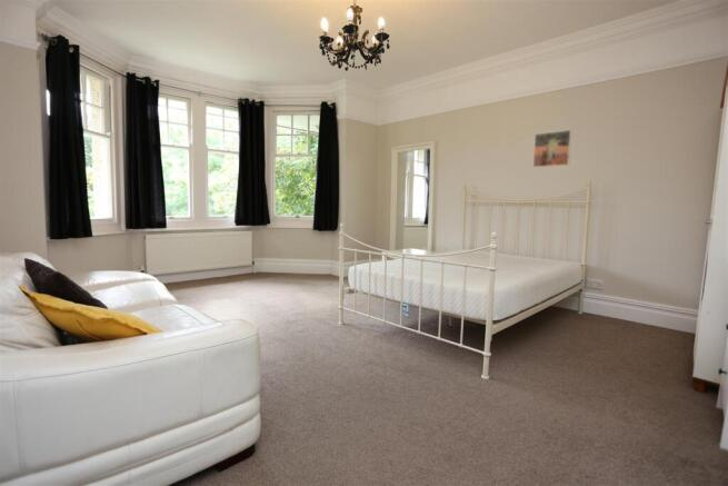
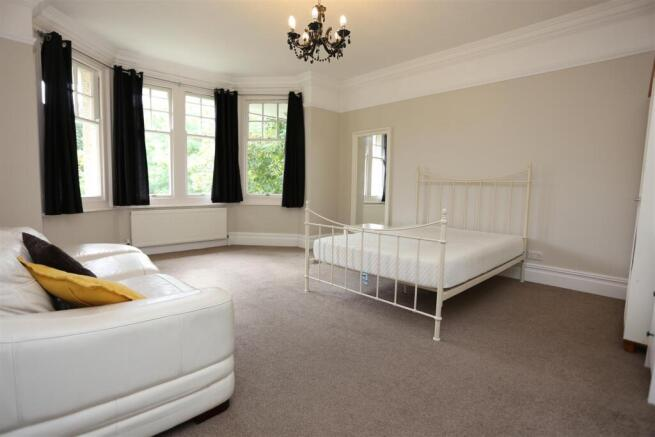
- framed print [531,129,572,169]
